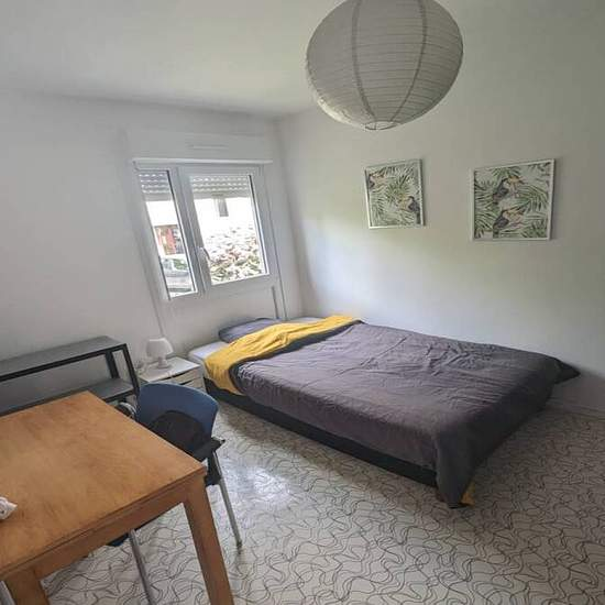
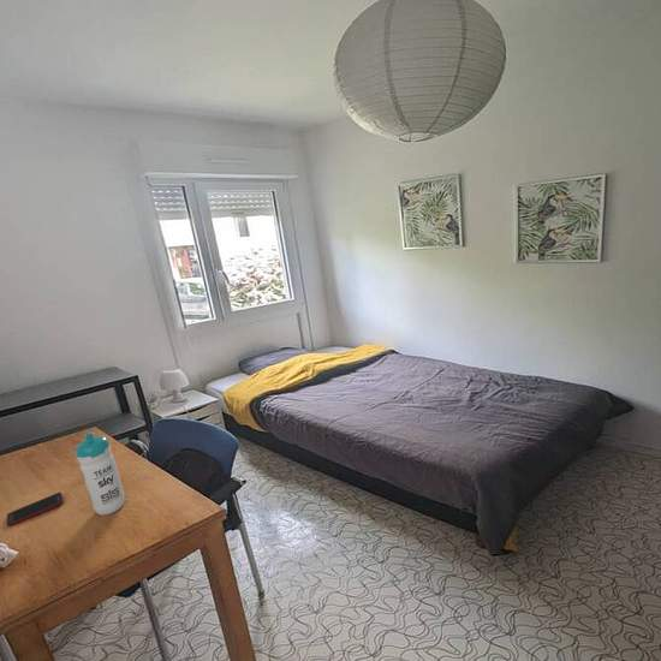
+ cell phone [6,492,65,528]
+ water bottle [75,431,126,517]
